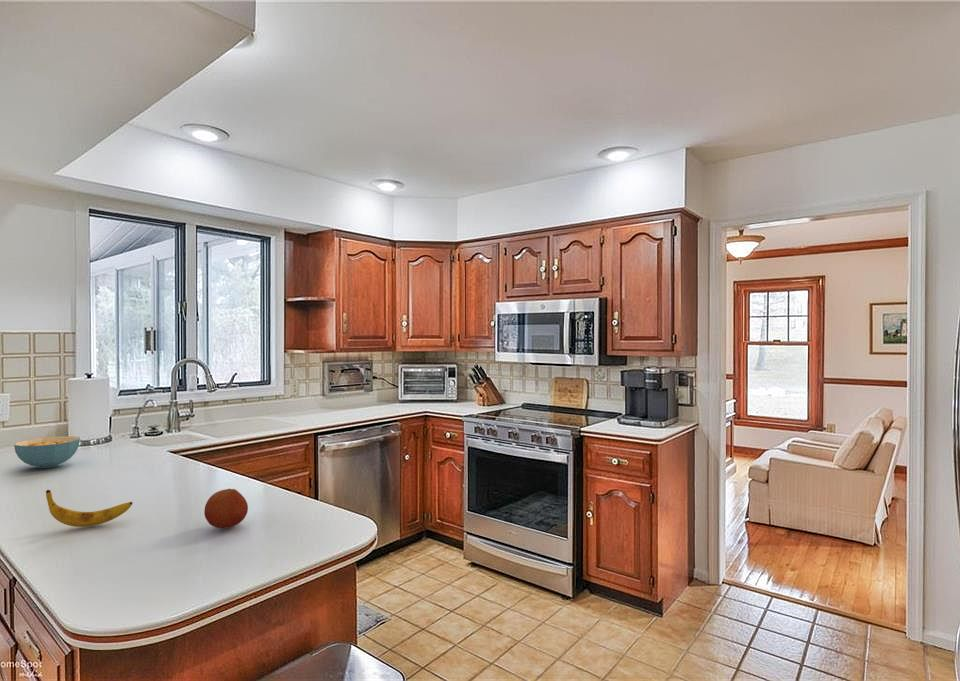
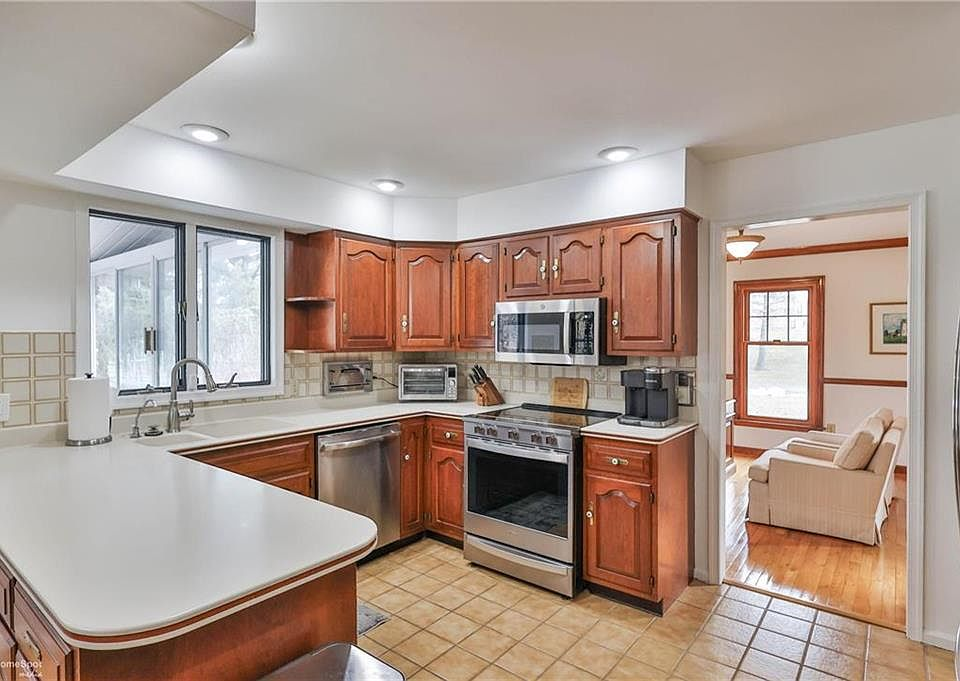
- banana [45,489,133,528]
- cereal bowl [13,435,81,469]
- fruit [203,488,249,529]
